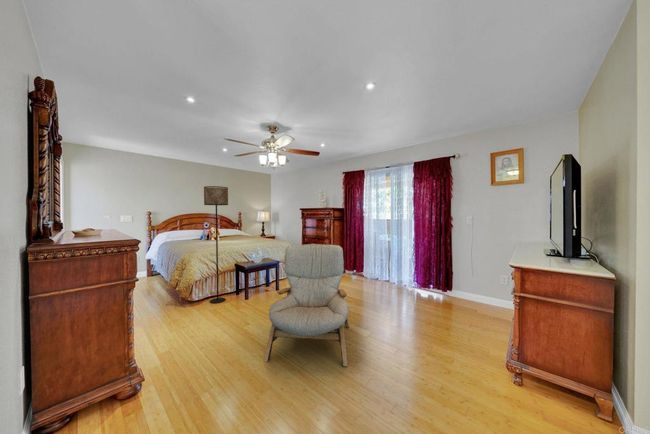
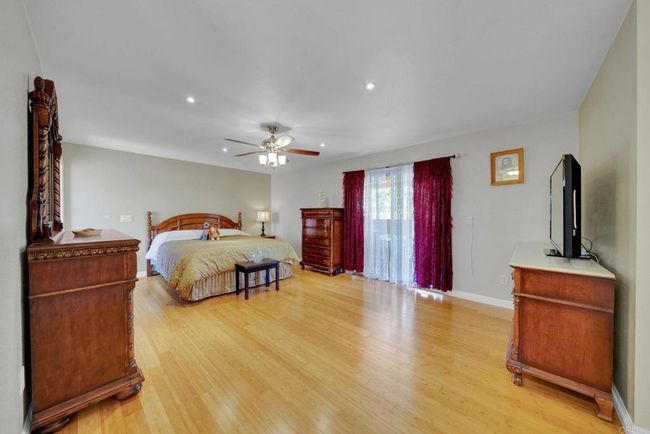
- armchair [263,243,350,367]
- floor lamp [203,185,229,304]
